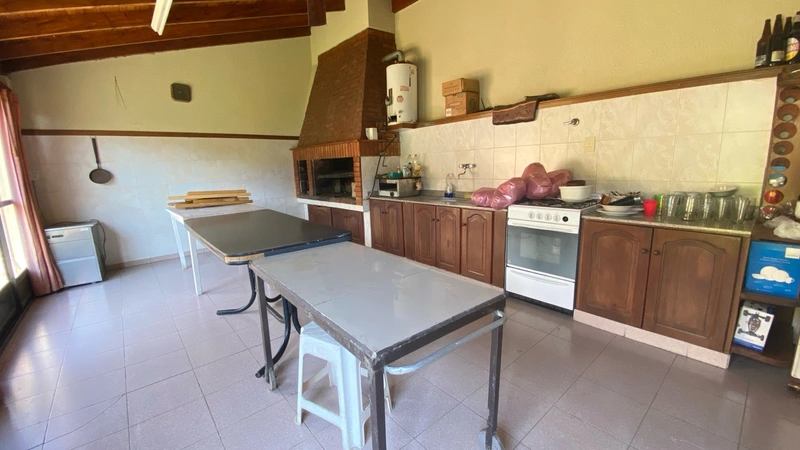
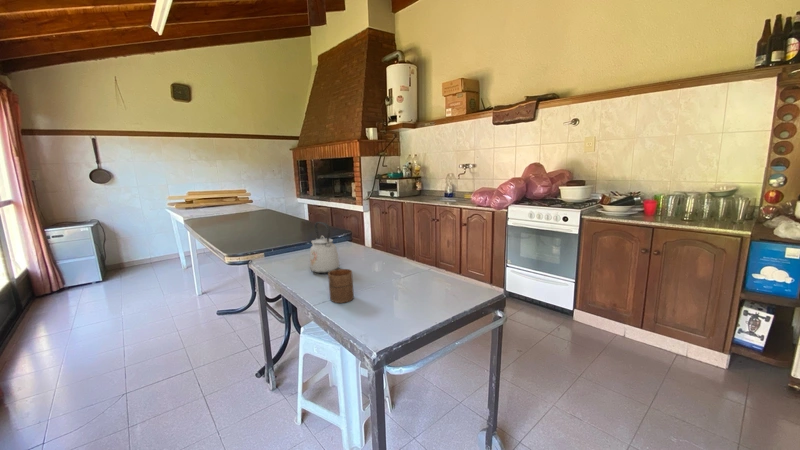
+ cup [327,268,355,304]
+ kettle [309,221,340,274]
